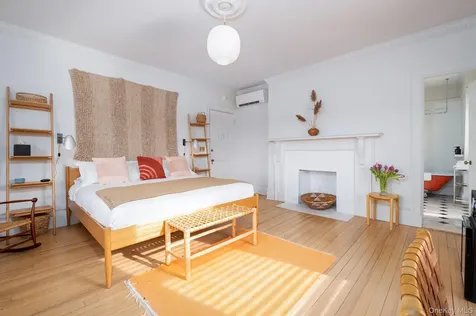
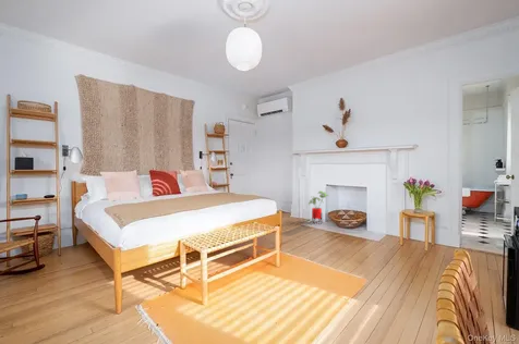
+ house plant [307,191,329,224]
